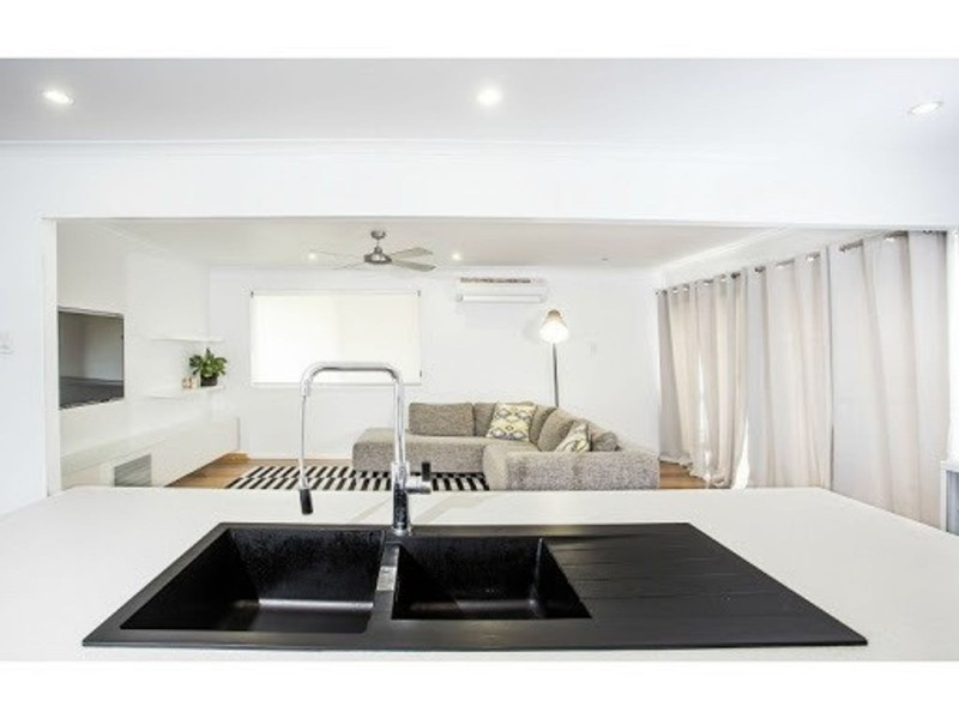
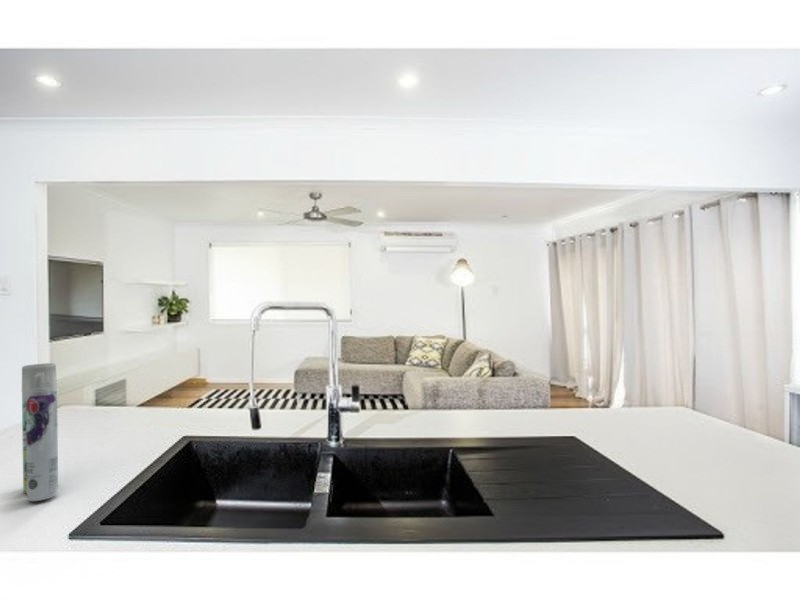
+ aerosol can [21,362,59,502]
